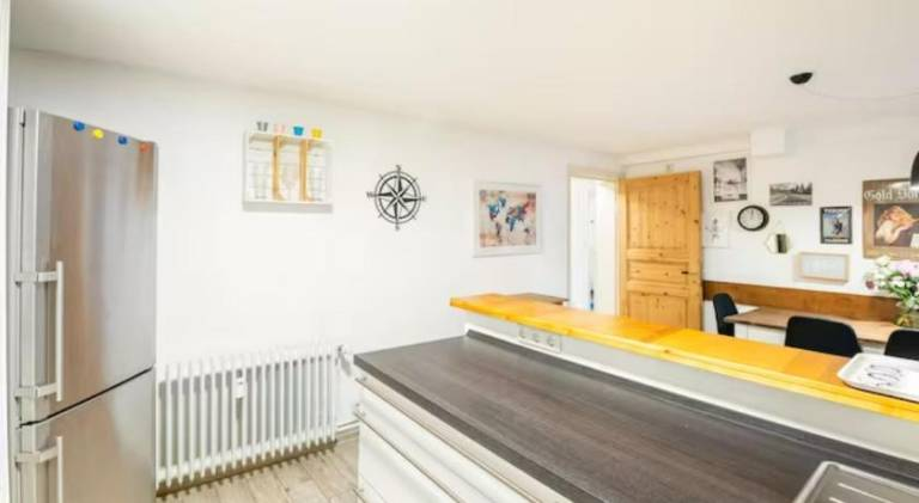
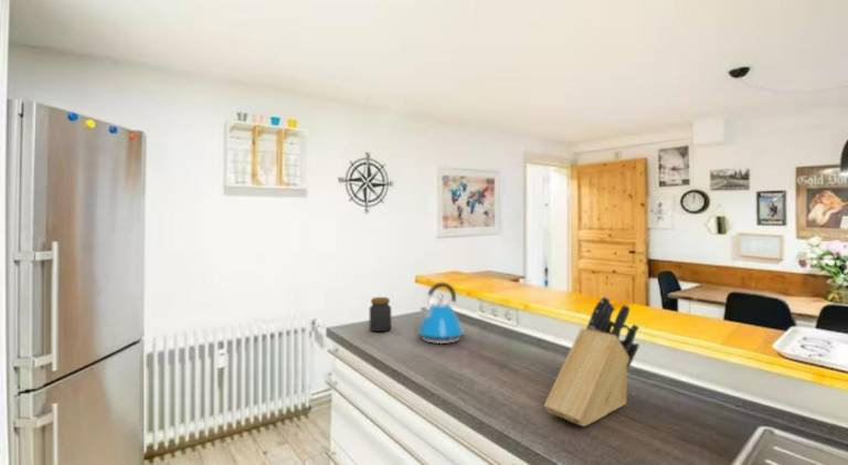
+ jar [369,296,392,332]
+ knife block [542,295,640,427]
+ kettle [417,282,465,345]
